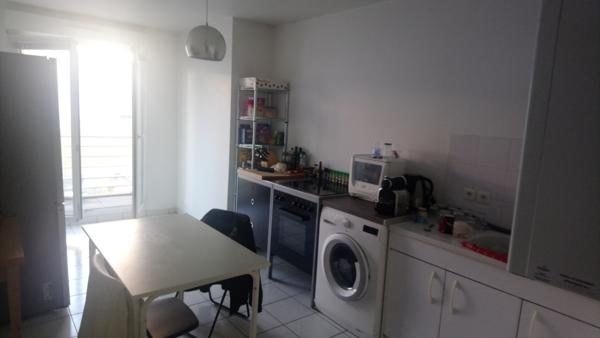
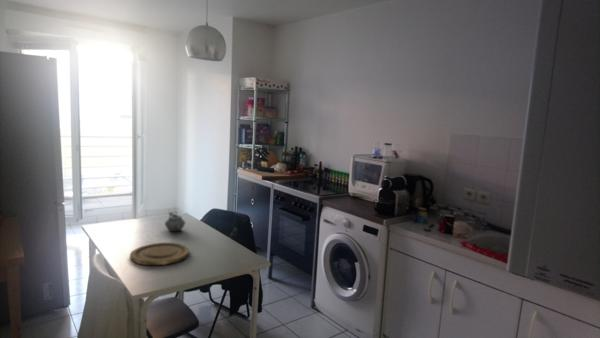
+ teapot [164,211,186,233]
+ plate [129,242,190,266]
